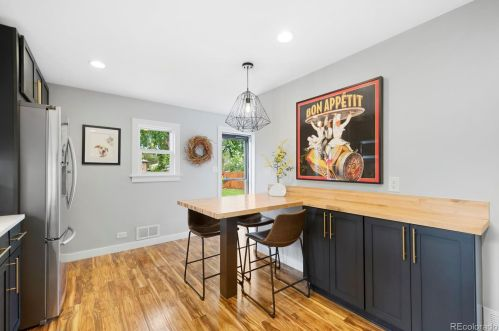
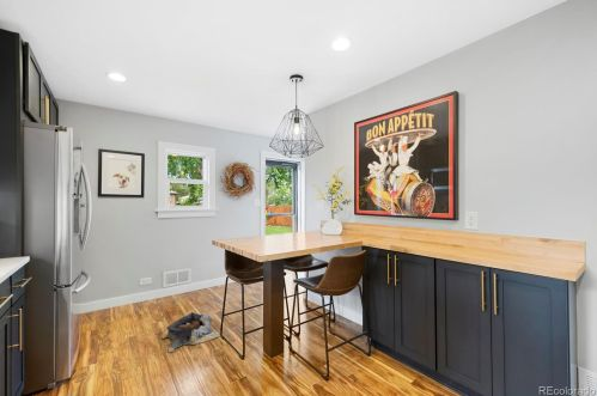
+ bag [159,311,221,353]
